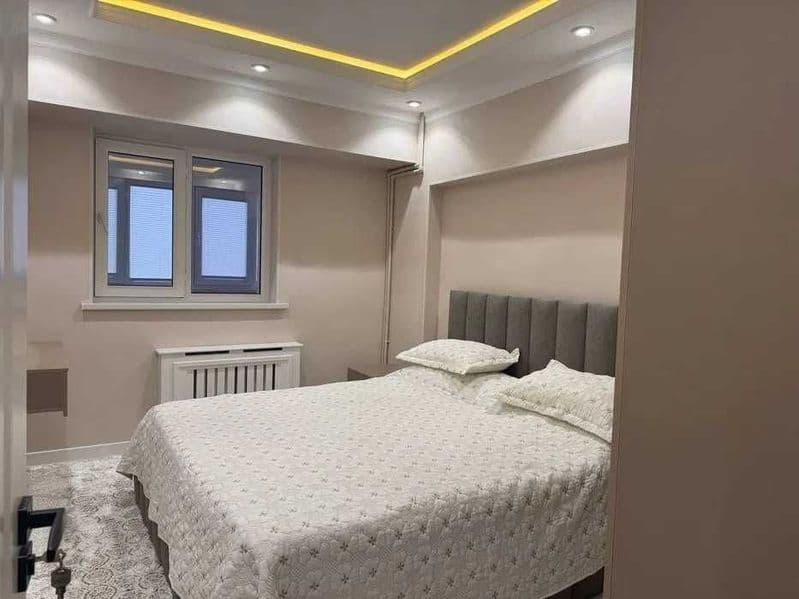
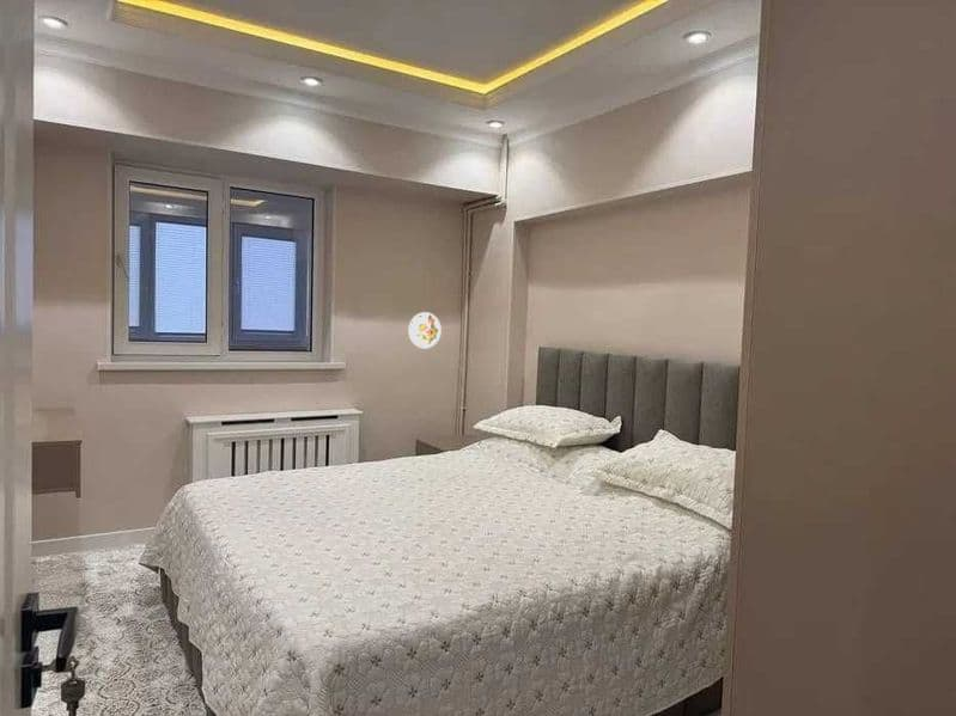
+ decorative plate [407,311,443,350]
